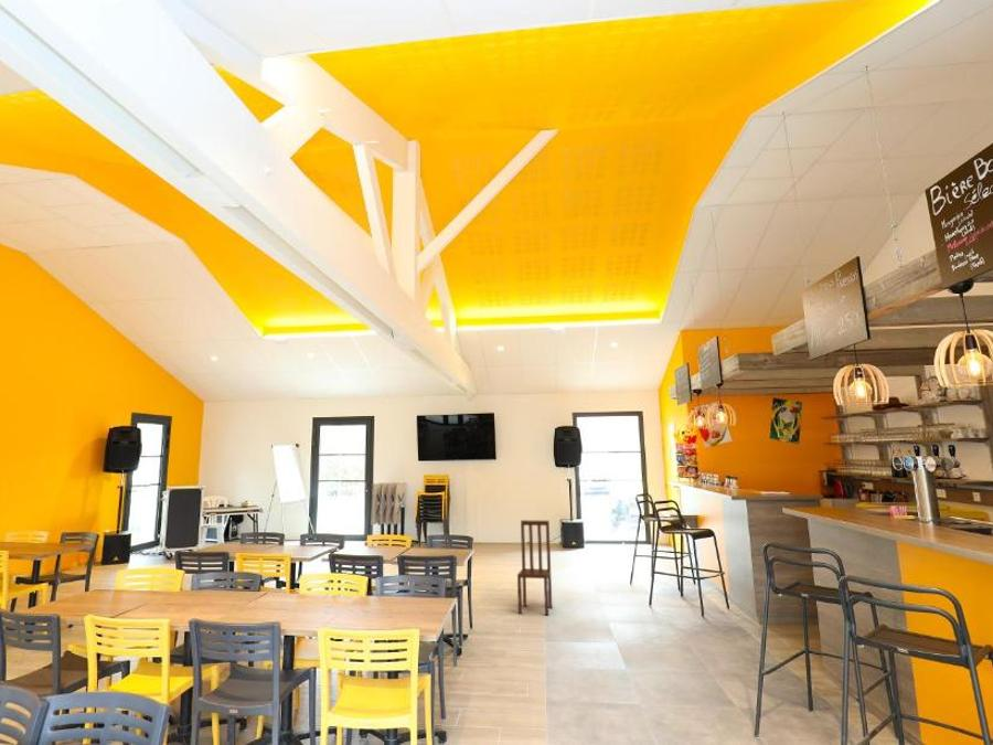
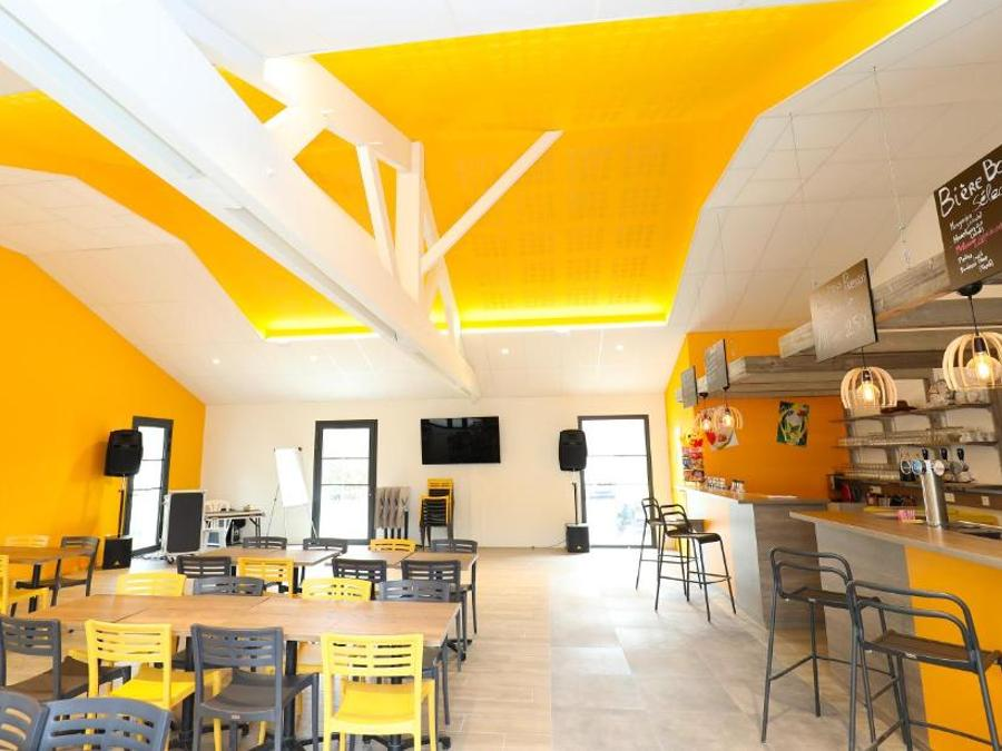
- chair [516,519,553,616]
